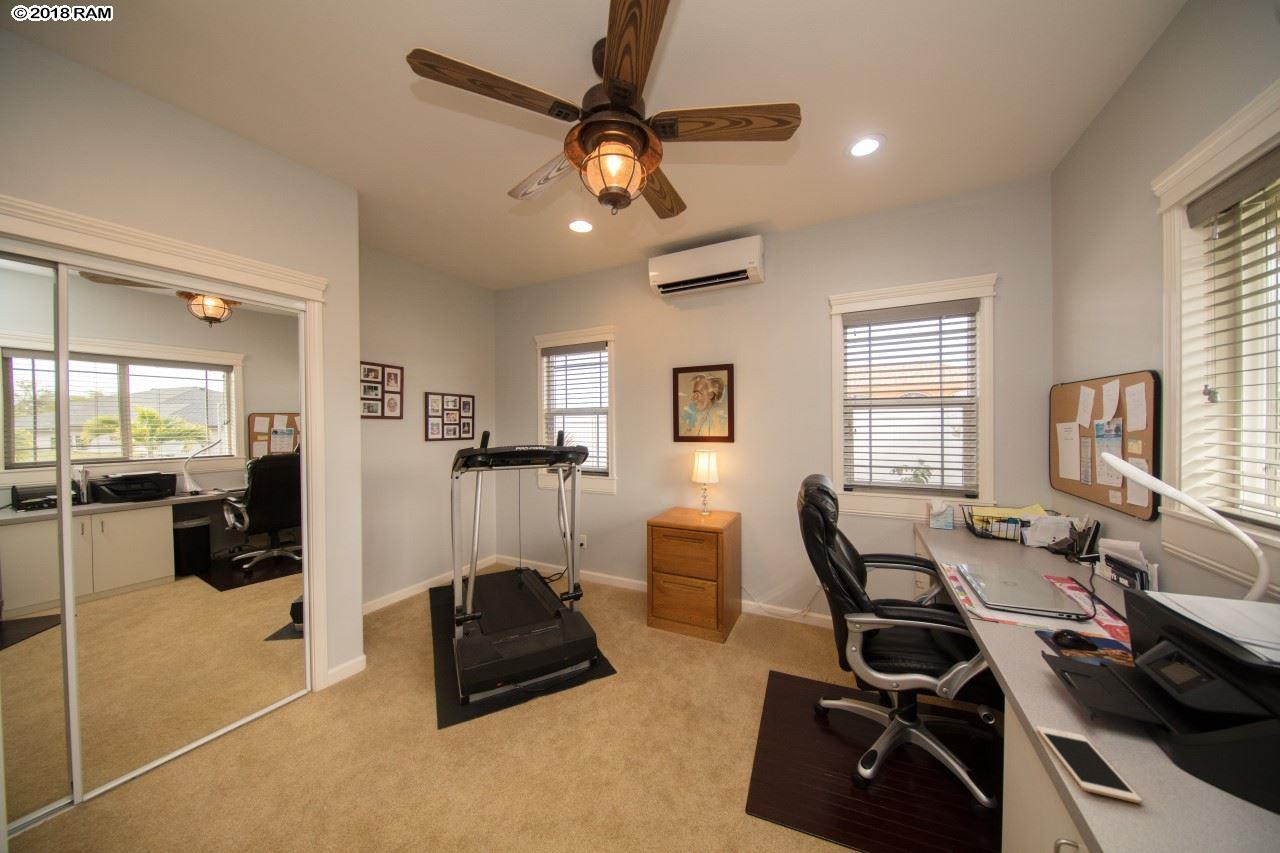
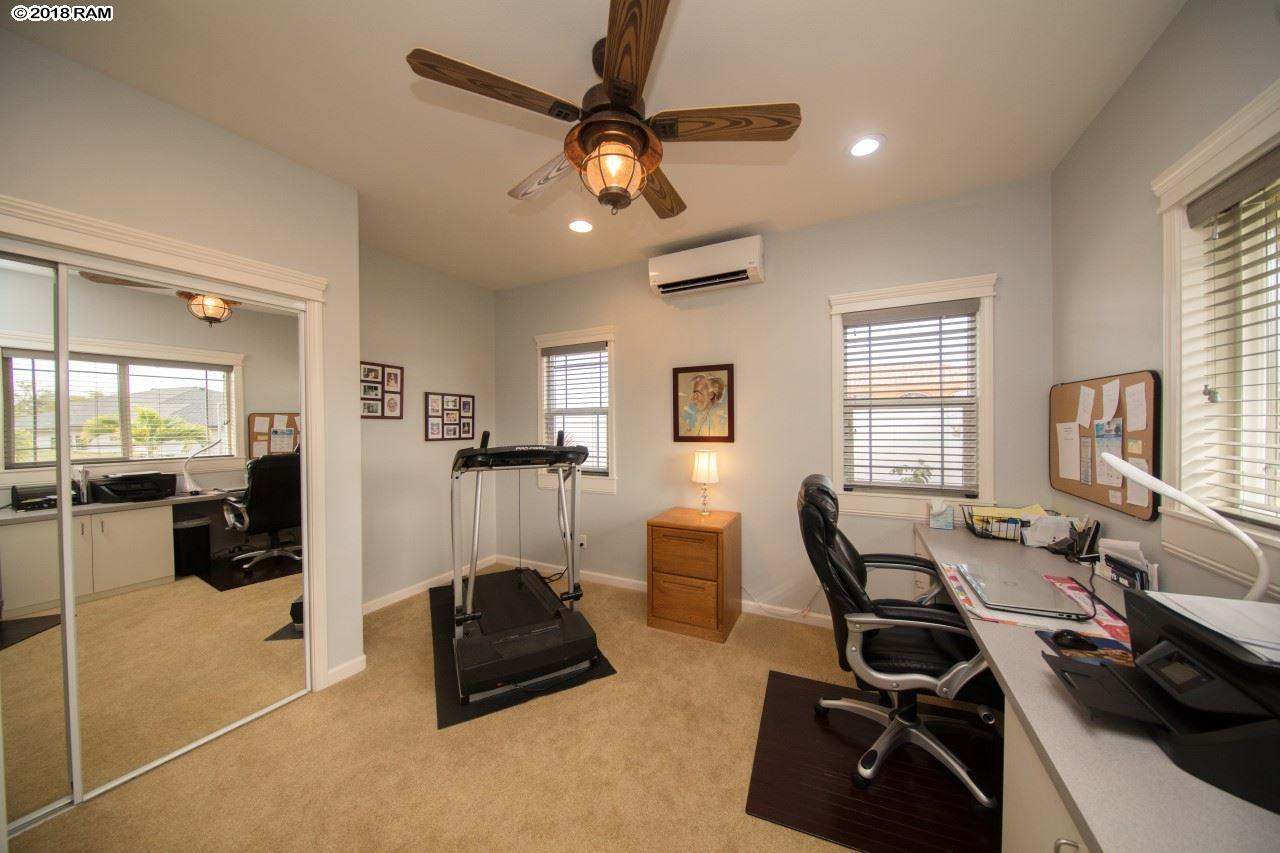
- cell phone [1035,725,1143,805]
